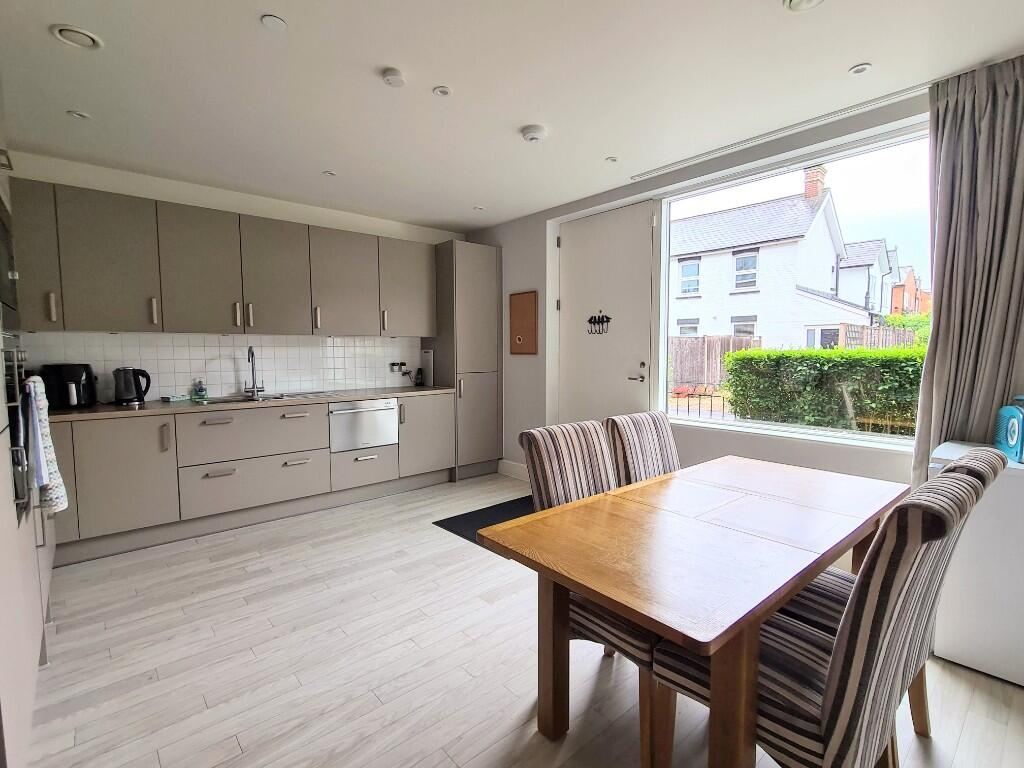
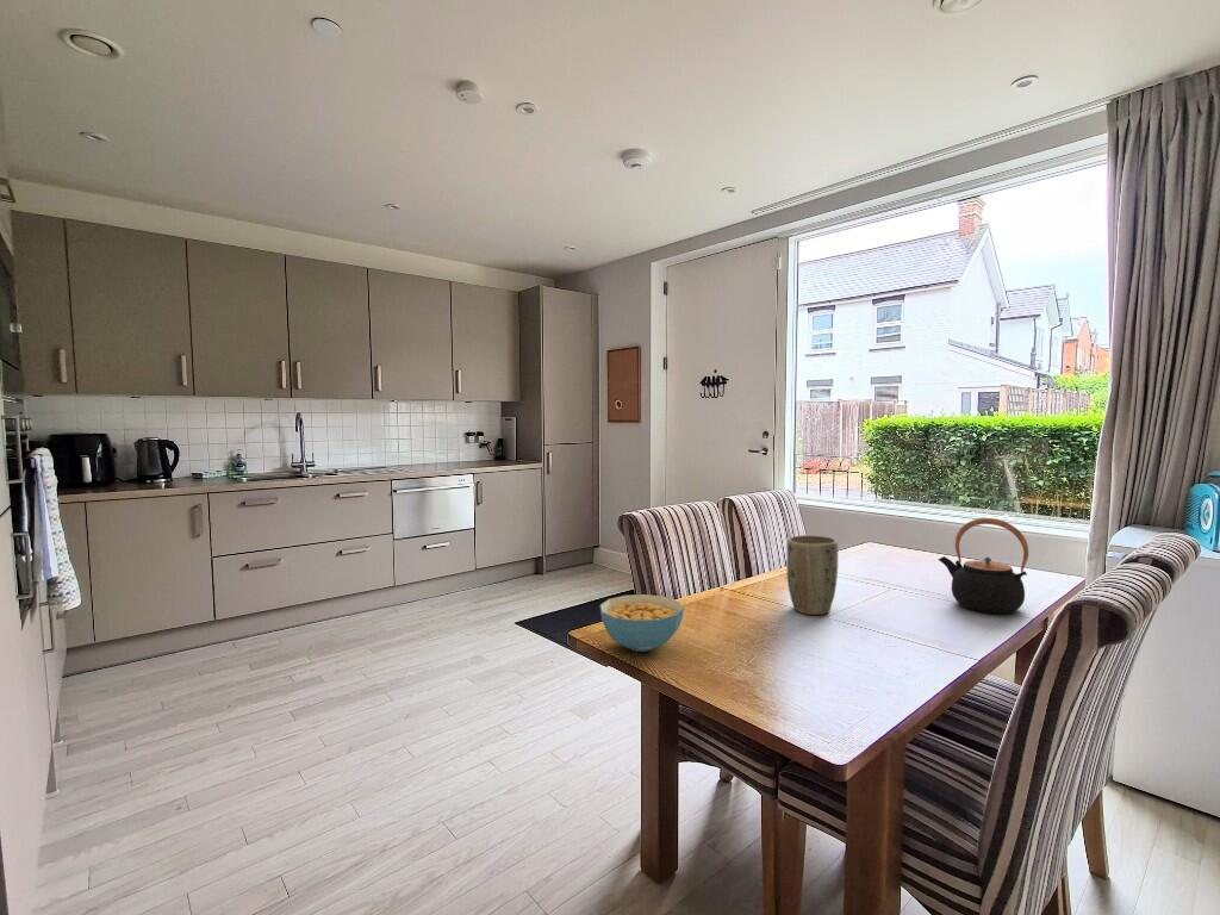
+ cereal bowl [598,593,685,653]
+ plant pot [785,534,839,616]
+ teapot [936,517,1029,615]
